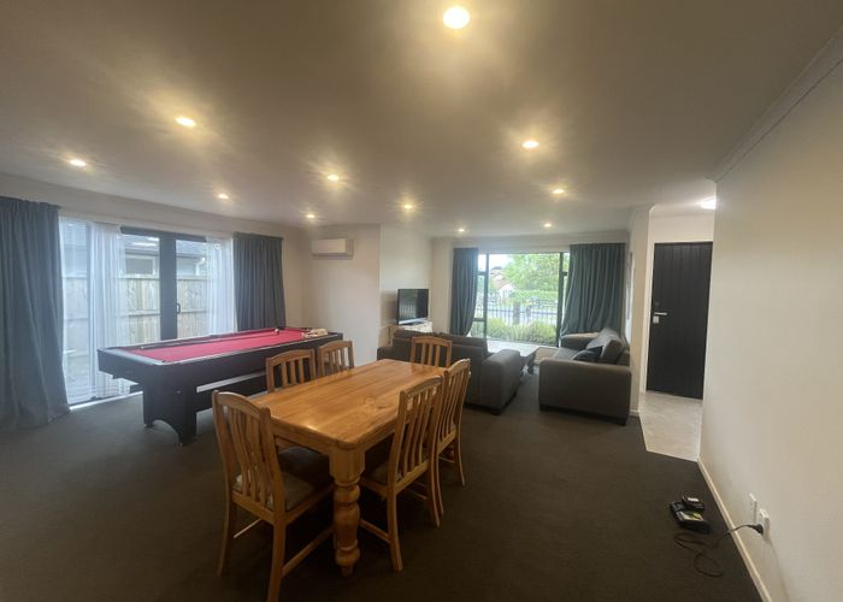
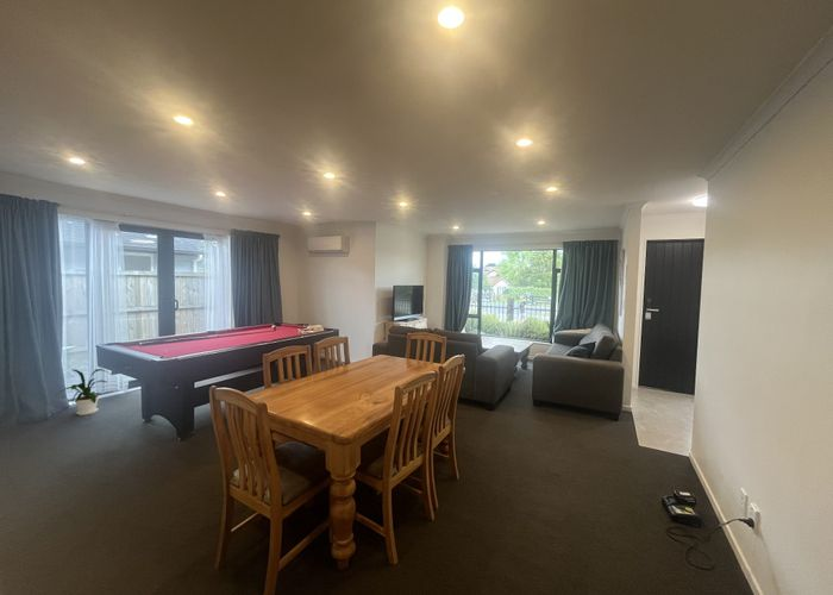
+ house plant [55,368,111,416]
